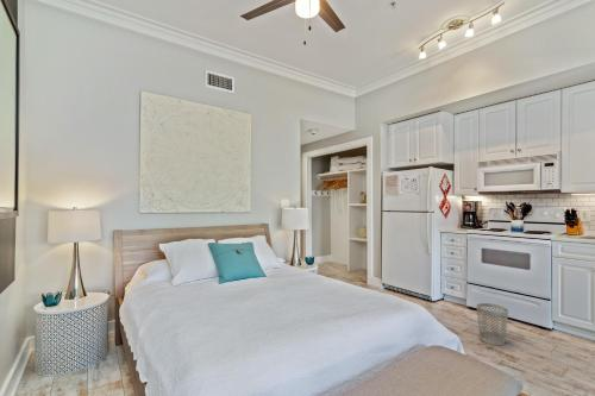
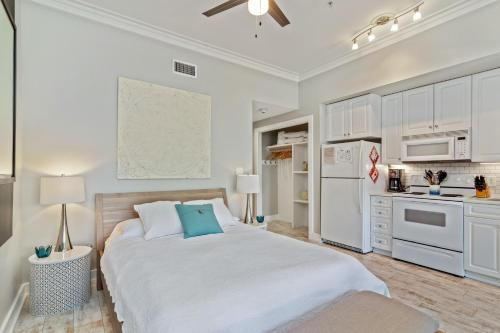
- wastebasket [476,302,509,347]
